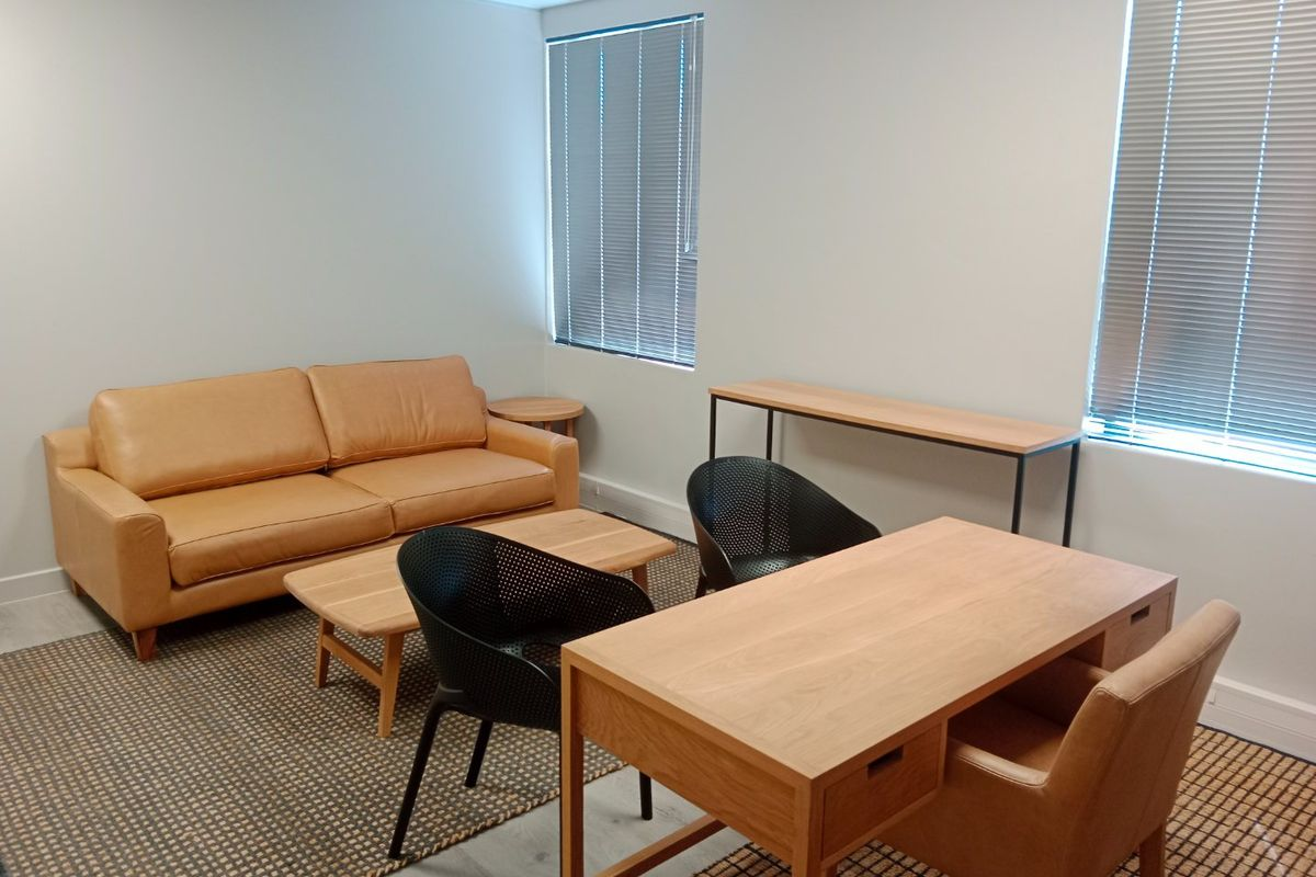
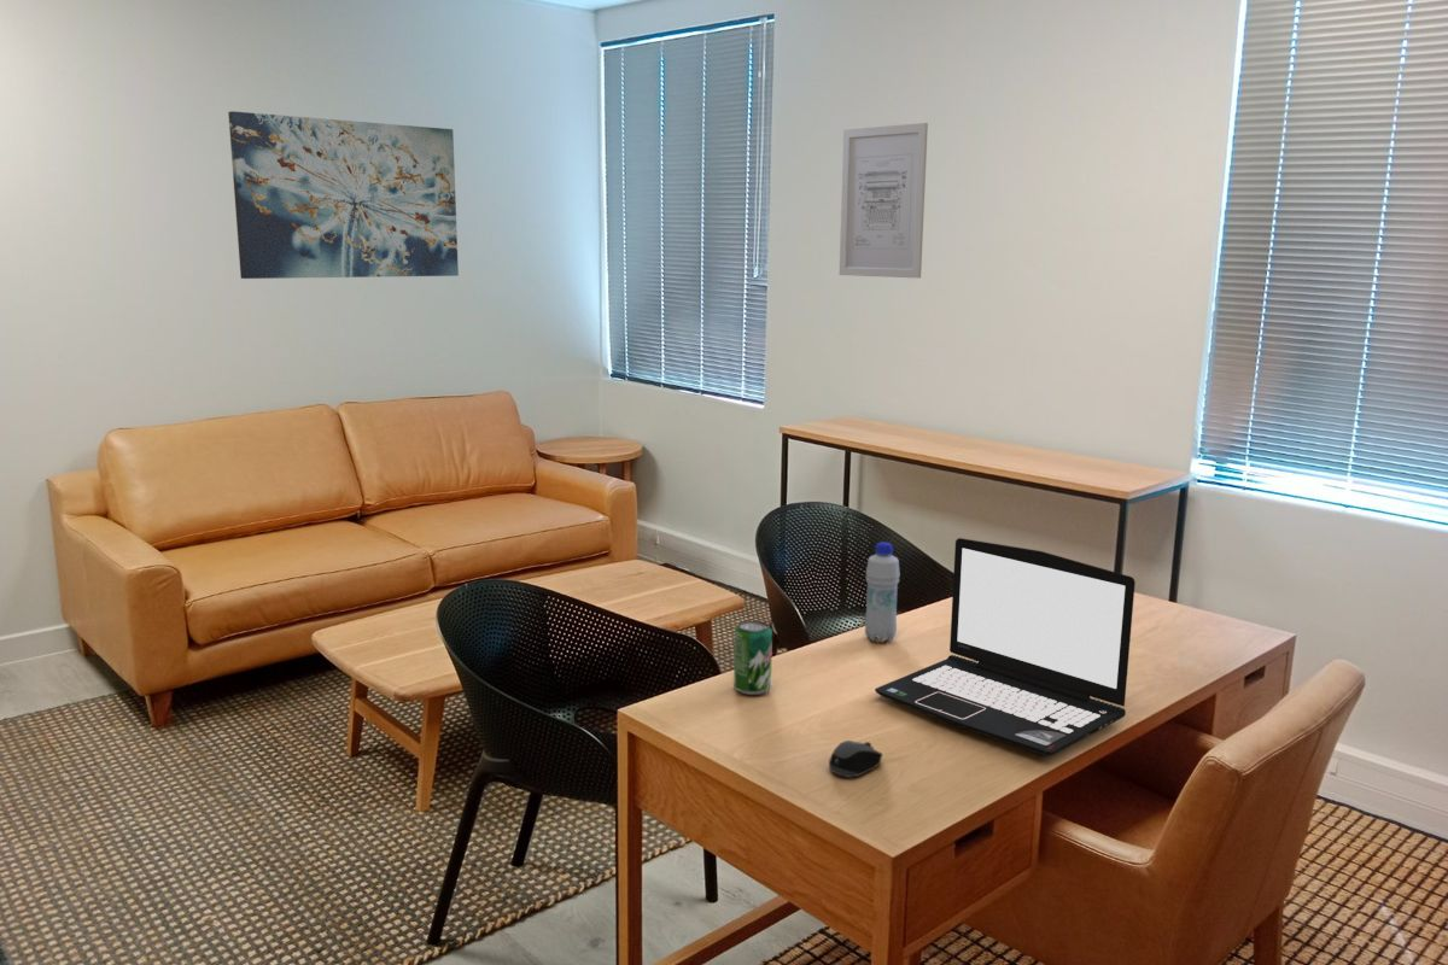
+ bottle [864,540,901,644]
+ beverage can [732,619,773,696]
+ wall art [839,122,929,280]
+ wall art [227,110,460,280]
+ laptop [874,537,1137,756]
+ computer mouse [828,739,883,779]
